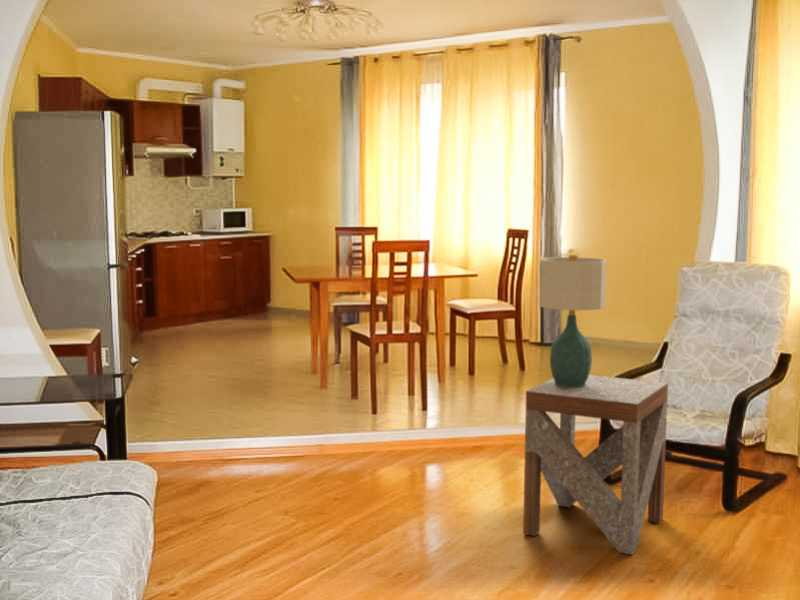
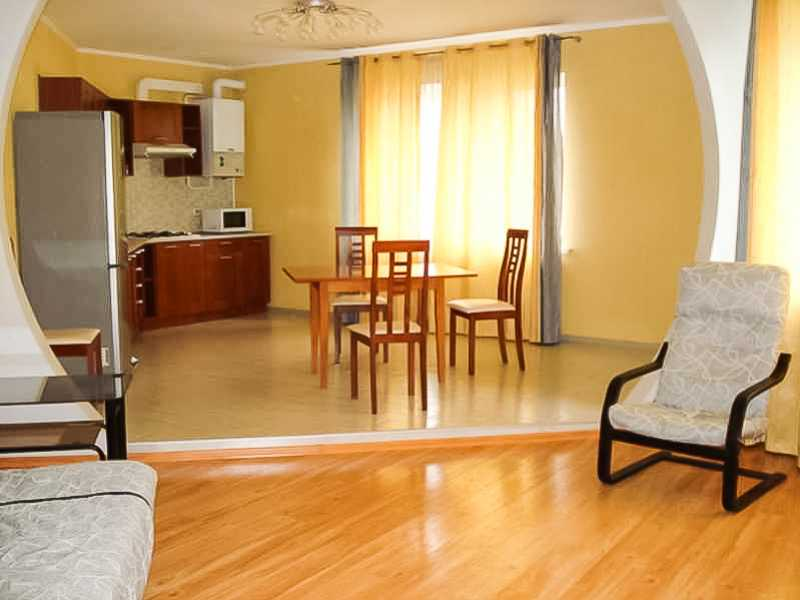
- side table [522,374,669,556]
- table lamp [539,254,607,388]
